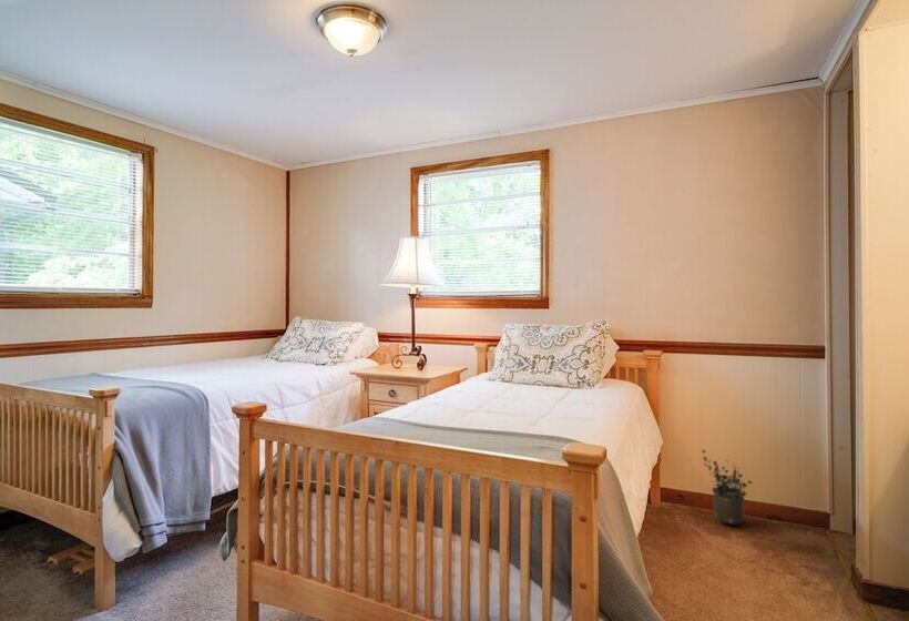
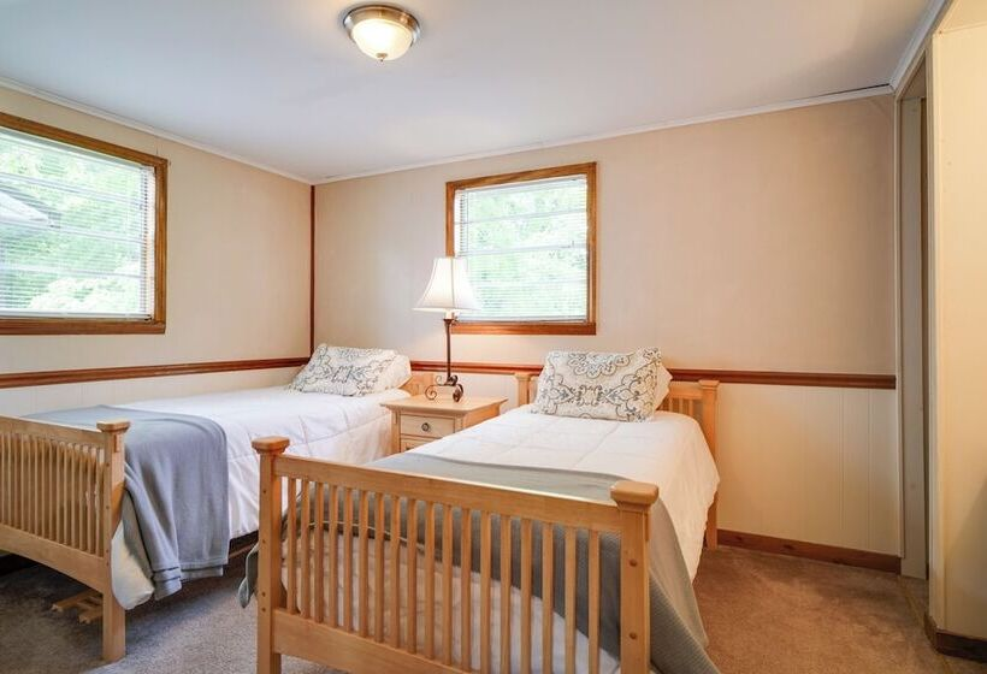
- potted plant [701,449,754,527]
